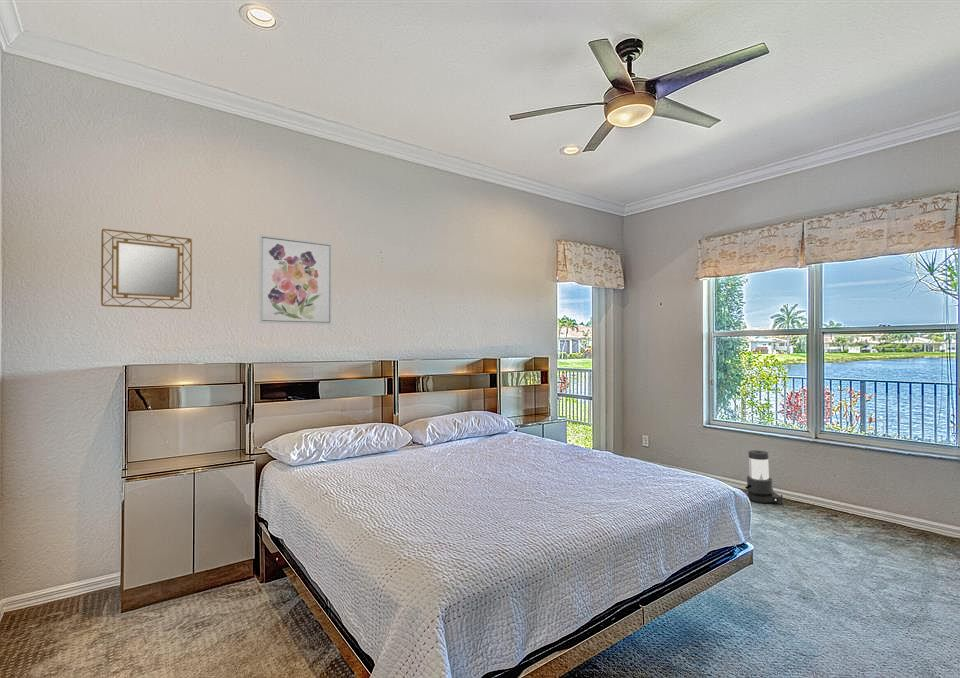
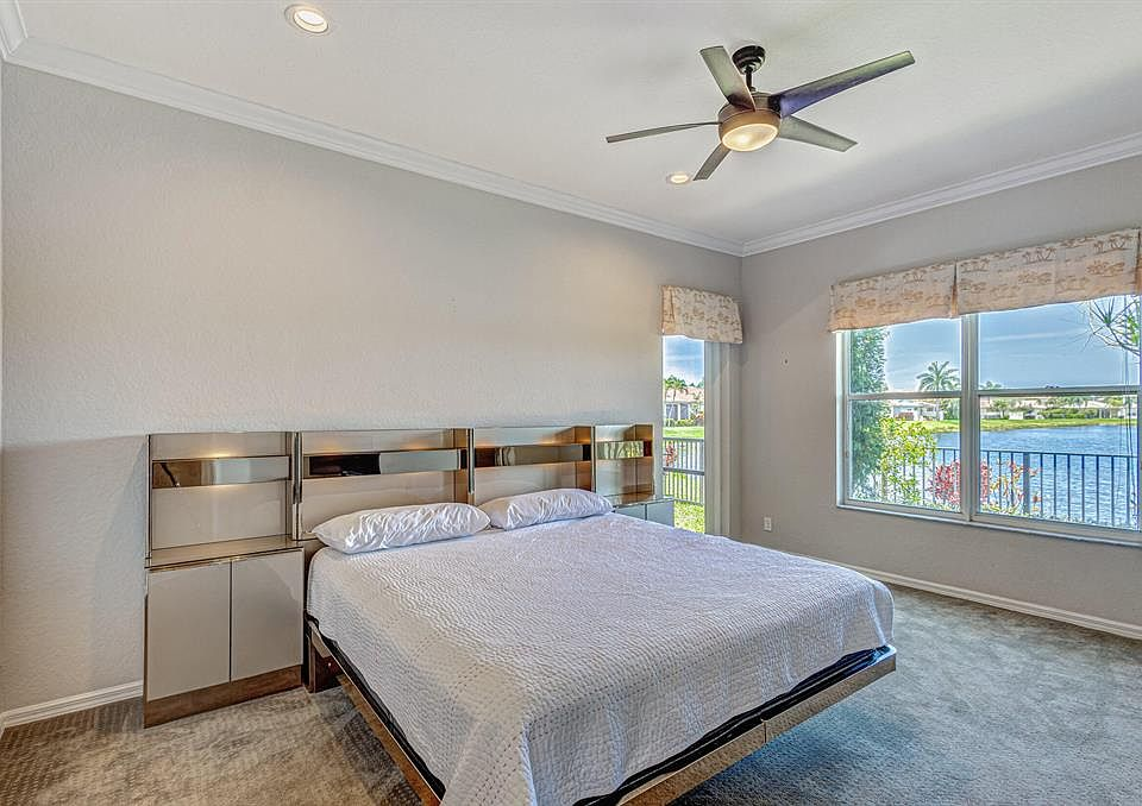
- air purifier [744,449,784,505]
- home mirror [100,228,193,310]
- wall art [258,234,333,326]
